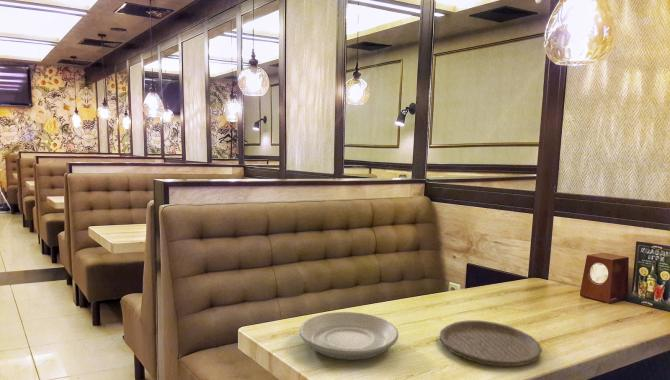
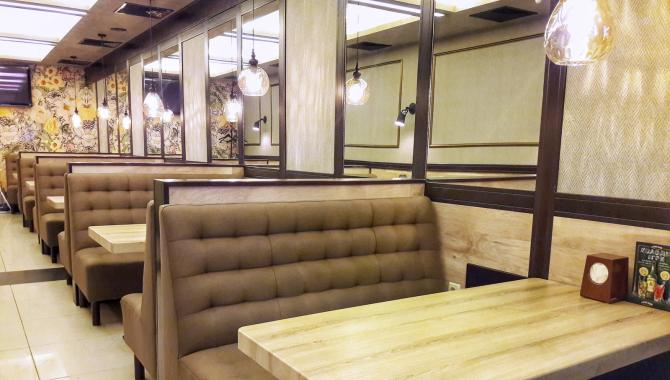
- plate [439,319,543,367]
- plate [299,311,399,361]
